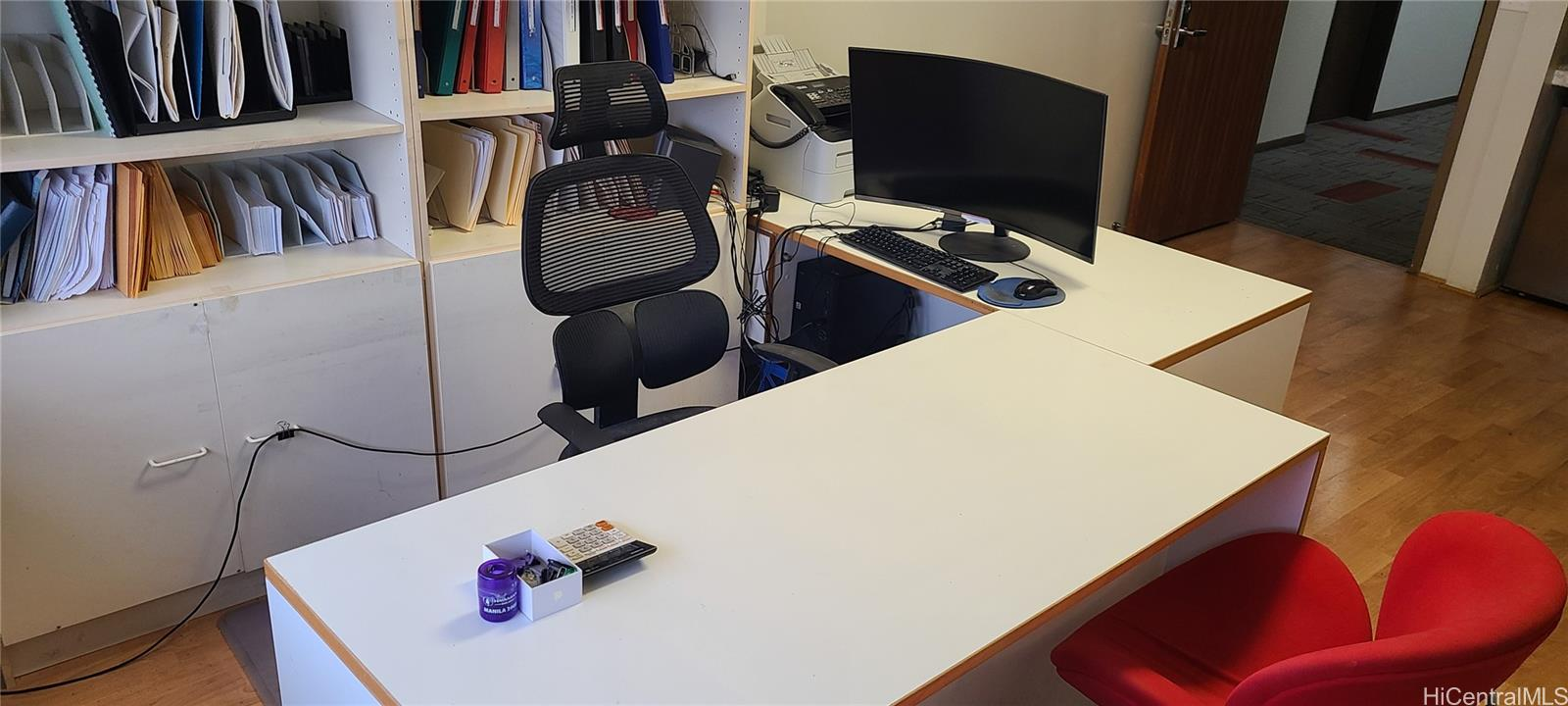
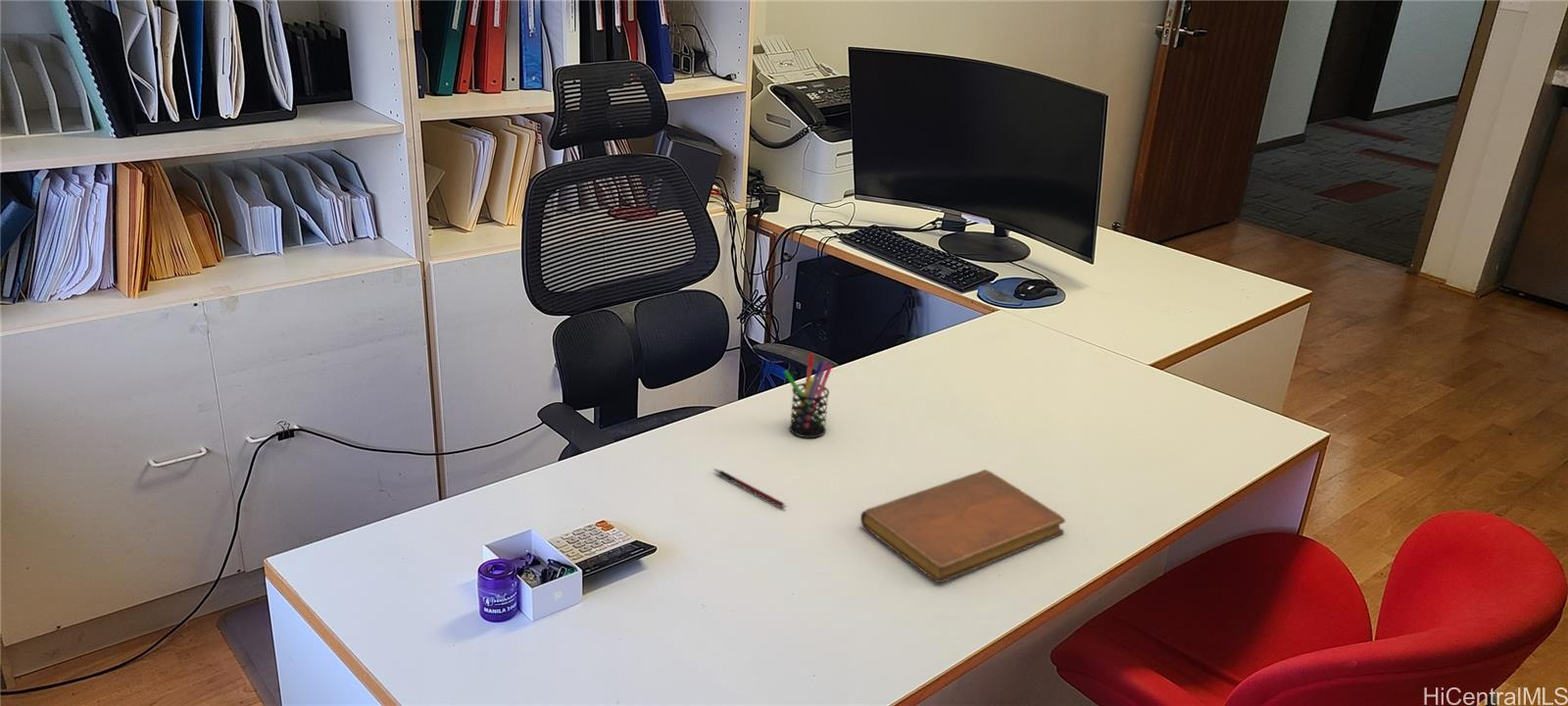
+ pen holder [783,352,834,438]
+ notebook [859,469,1066,583]
+ pen [712,468,787,509]
